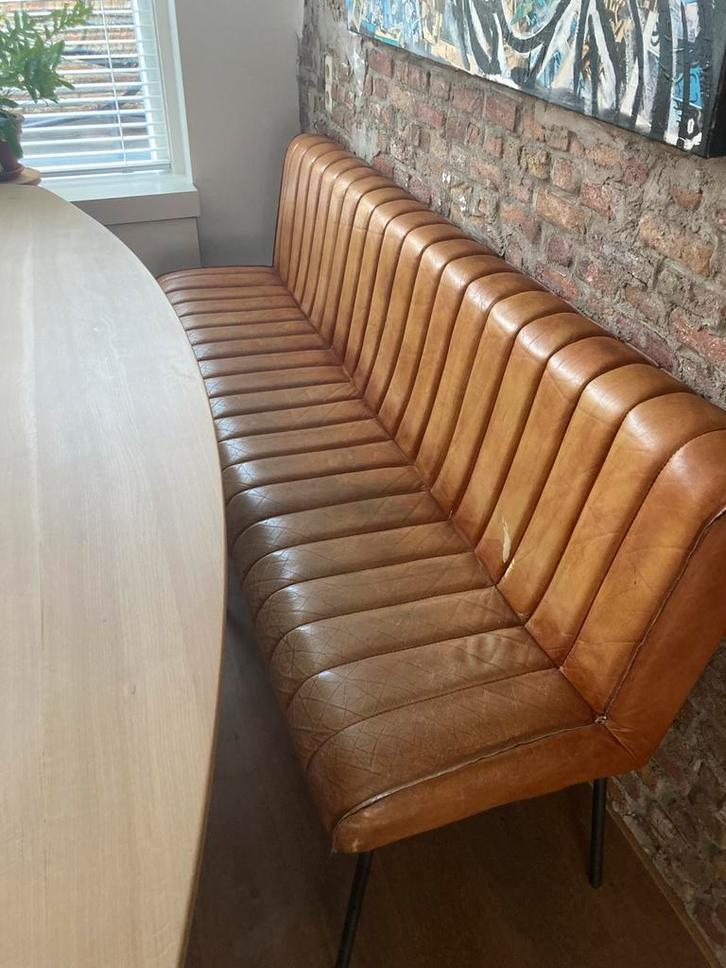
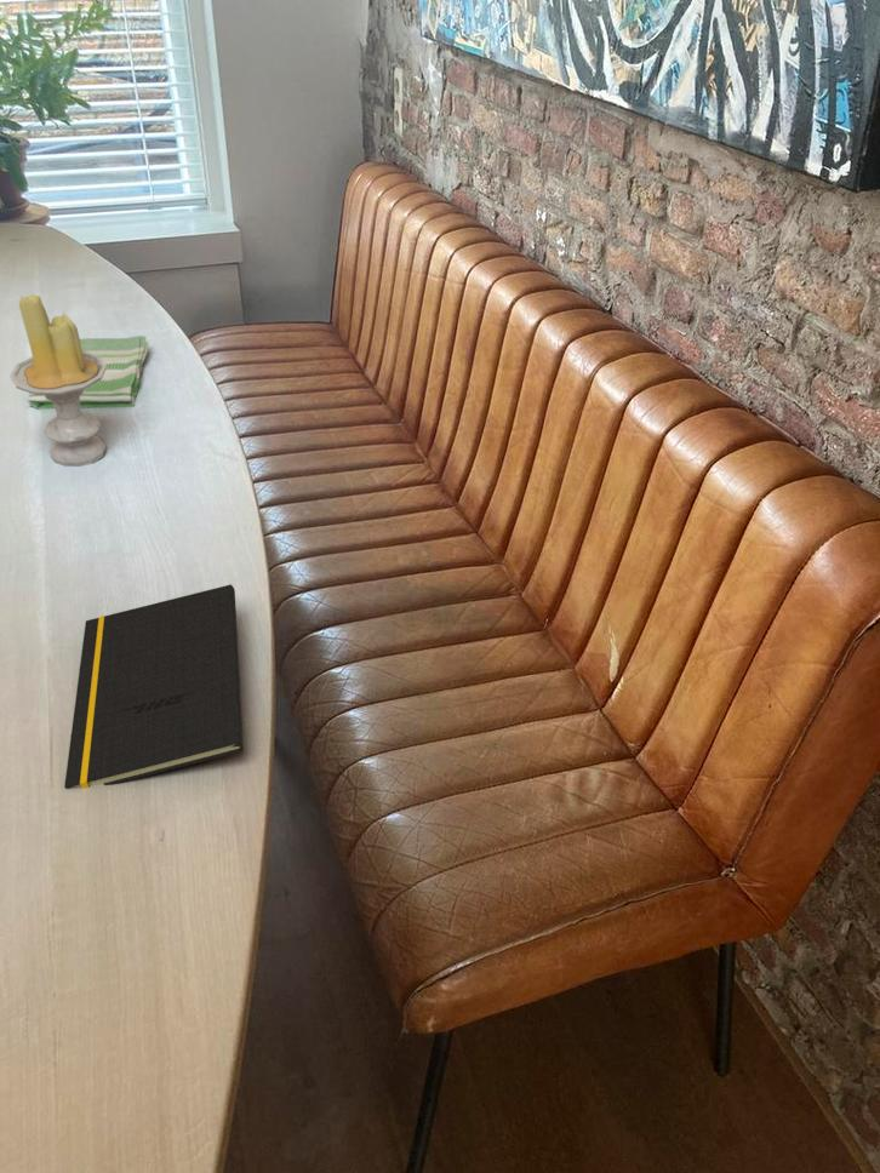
+ notepad [63,583,244,790]
+ candle [8,293,108,468]
+ dish towel [25,334,149,411]
